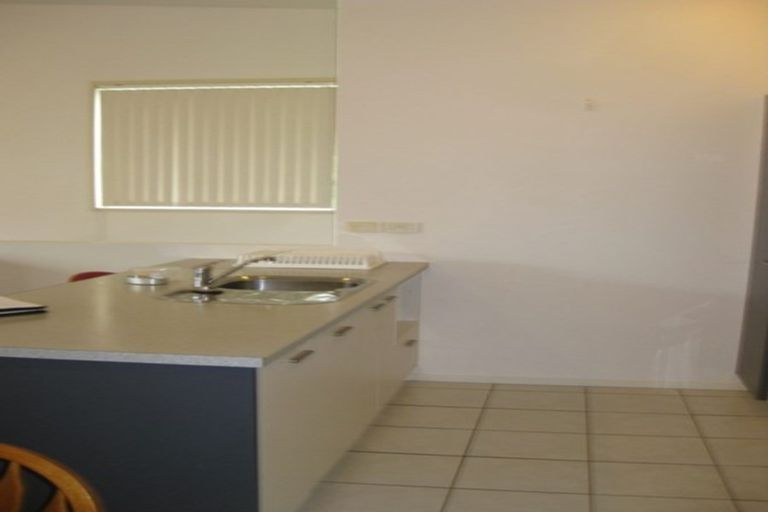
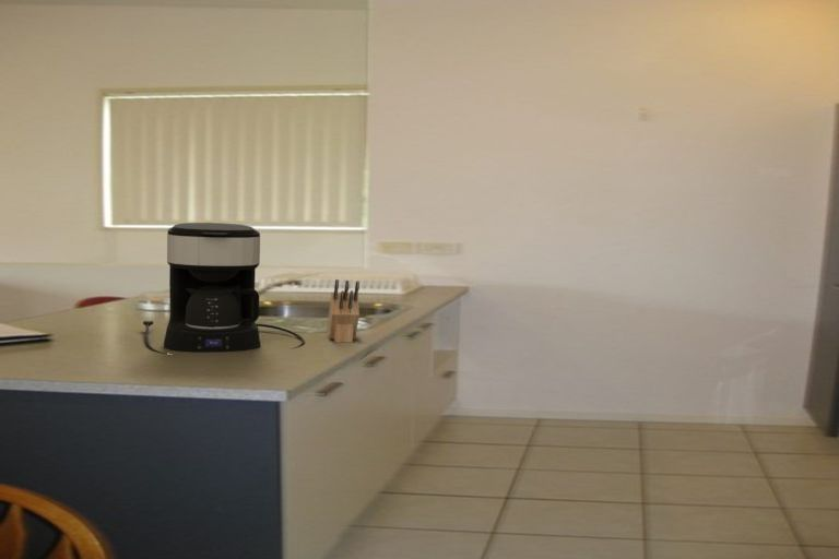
+ knife block [326,278,361,344]
+ coffee maker [142,222,306,355]
